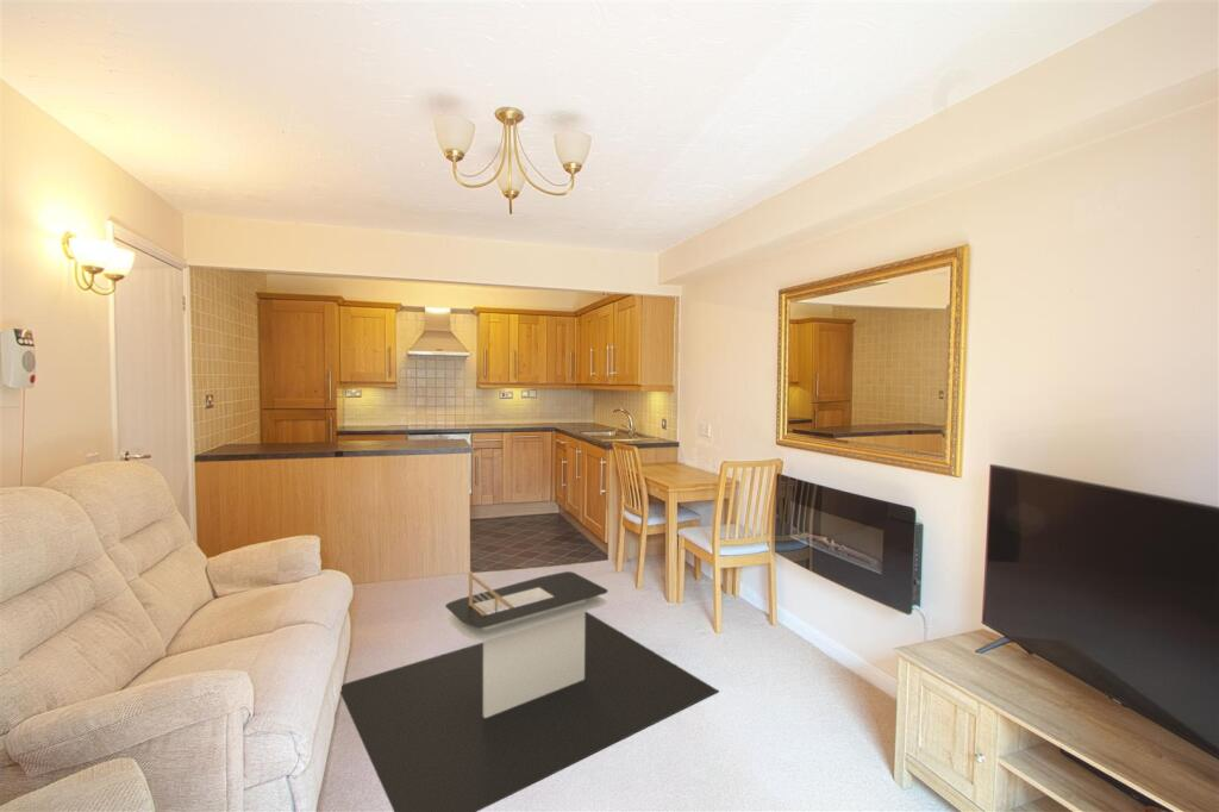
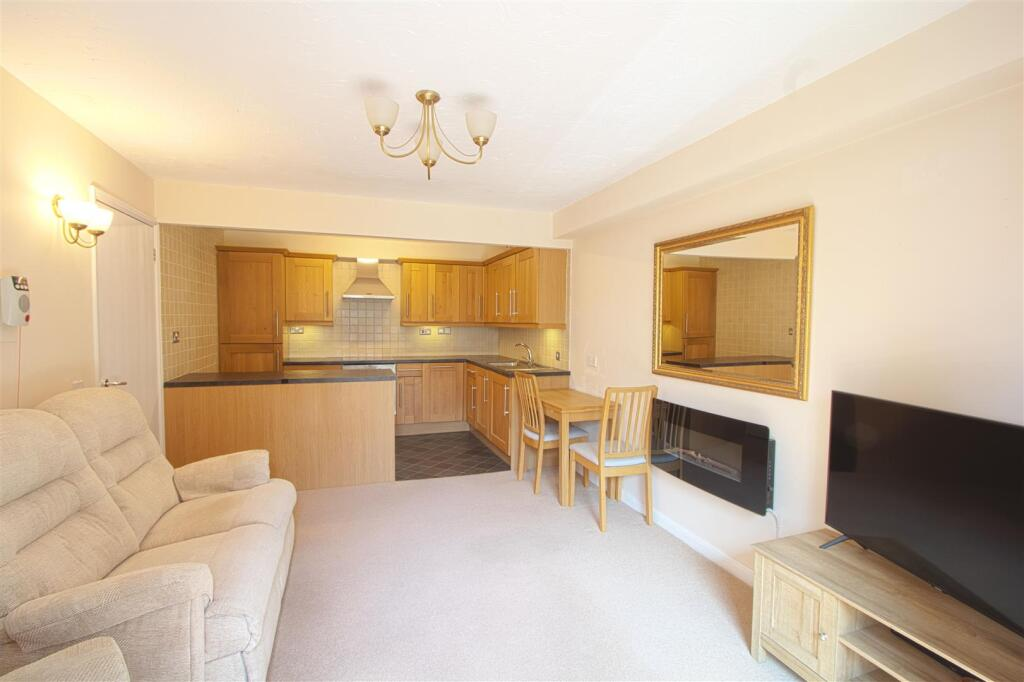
- coffee table [339,570,720,812]
